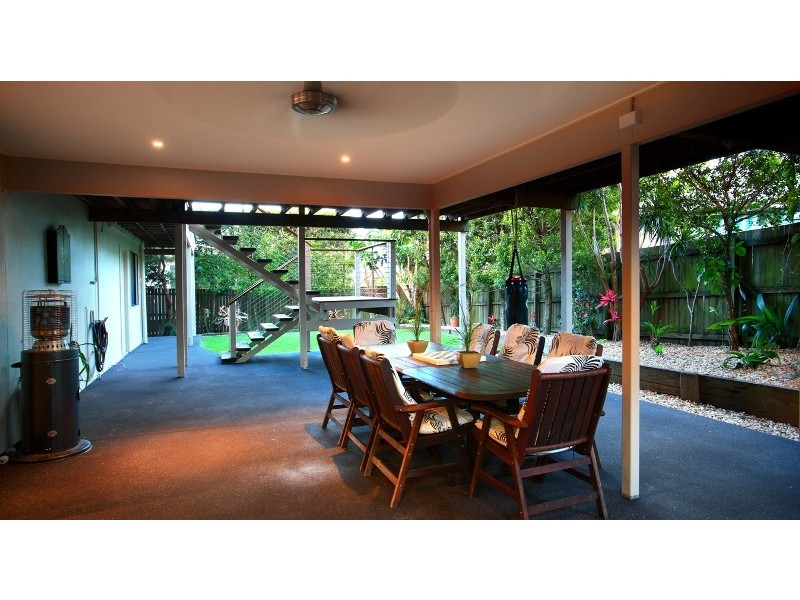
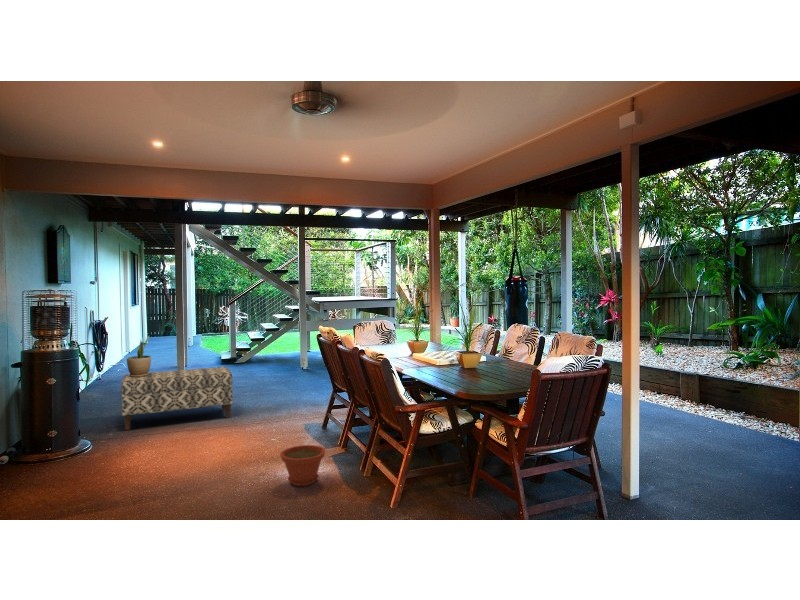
+ plant pot [279,444,326,487]
+ potted plant [126,335,152,377]
+ bench [120,366,234,431]
